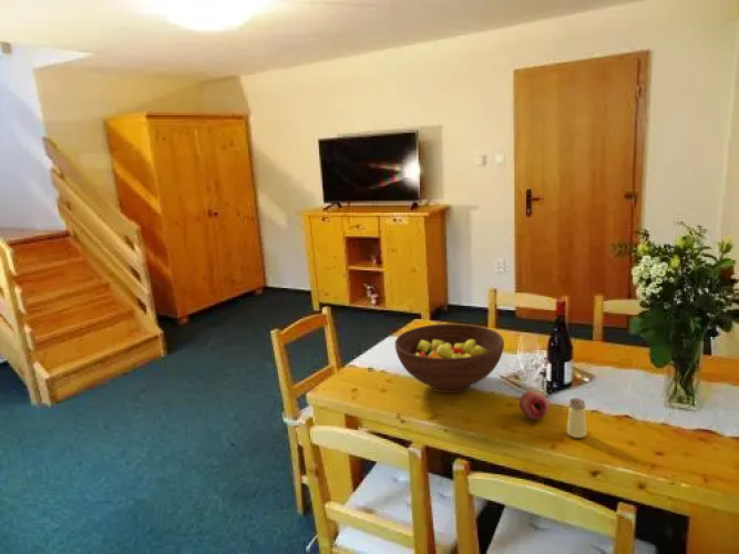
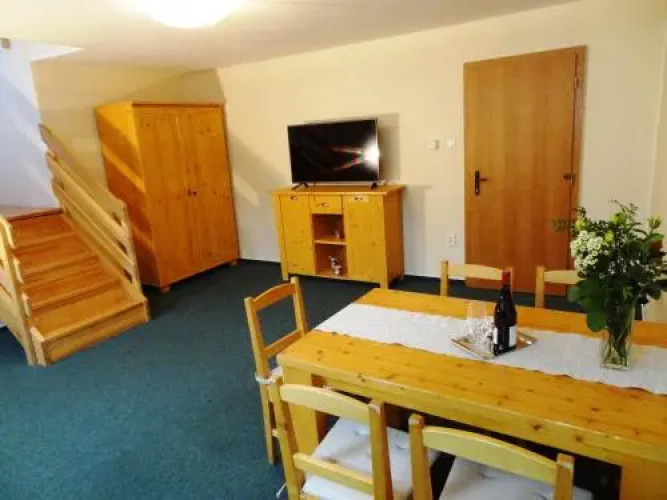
- fruit bowl [393,322,505,394]
- fruit [519,389,550,421]
- saltshaker [566,397,588,439]
